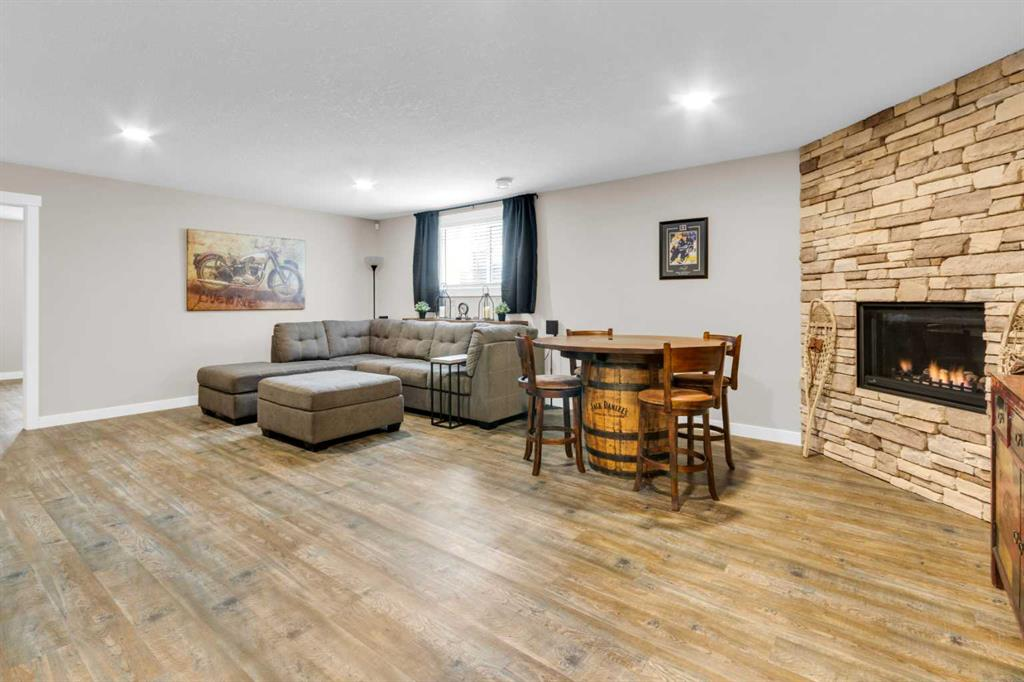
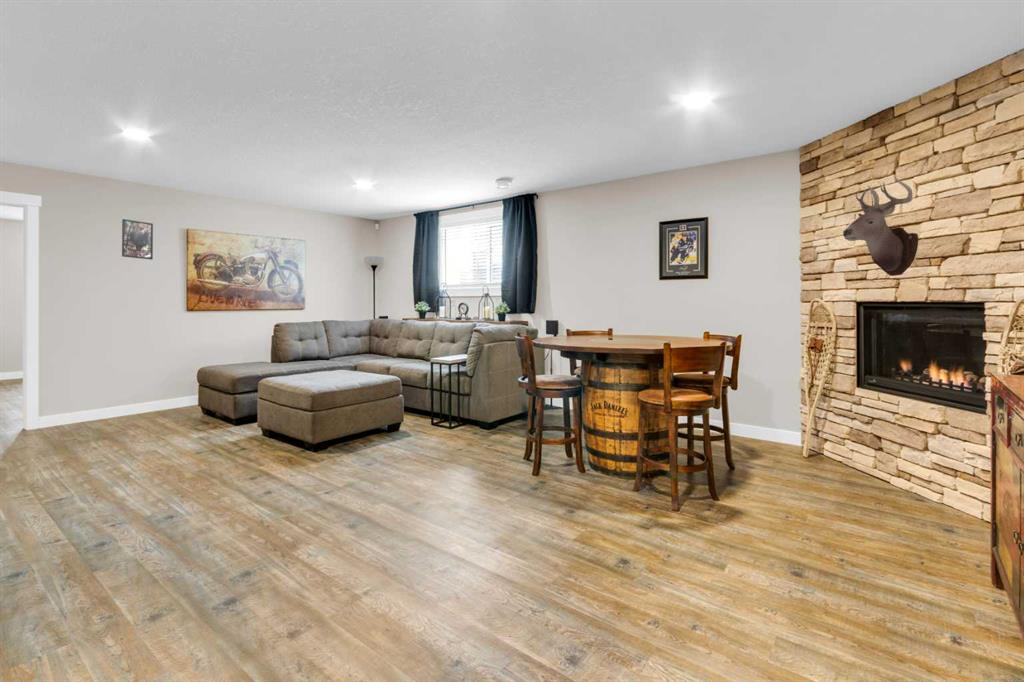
+ mounted trophy [842,175,919,277]
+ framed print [121,218,154,261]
